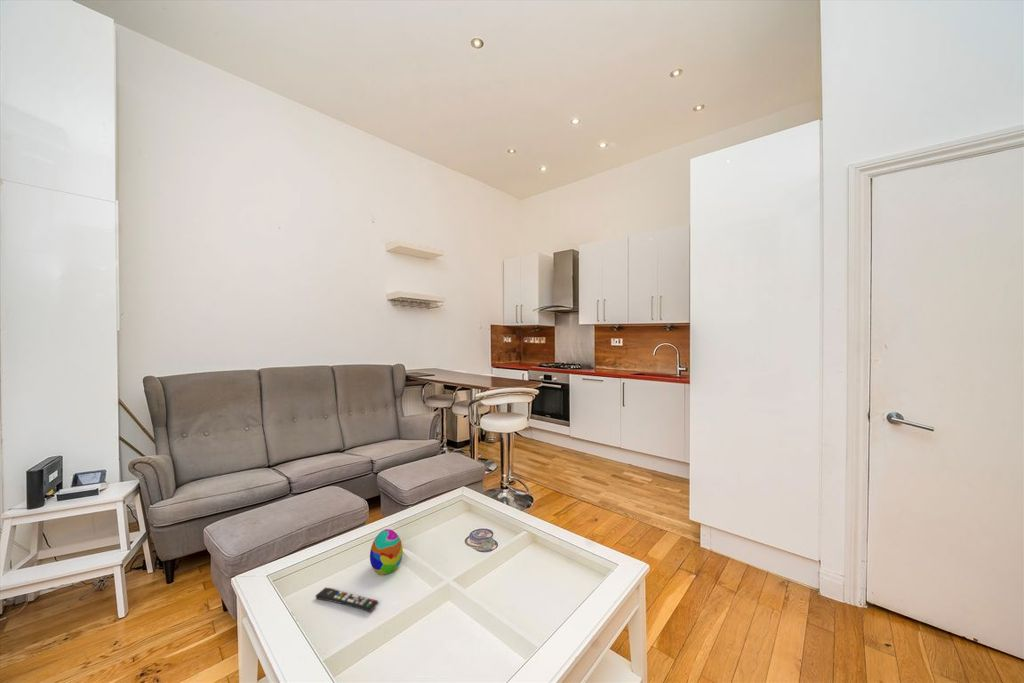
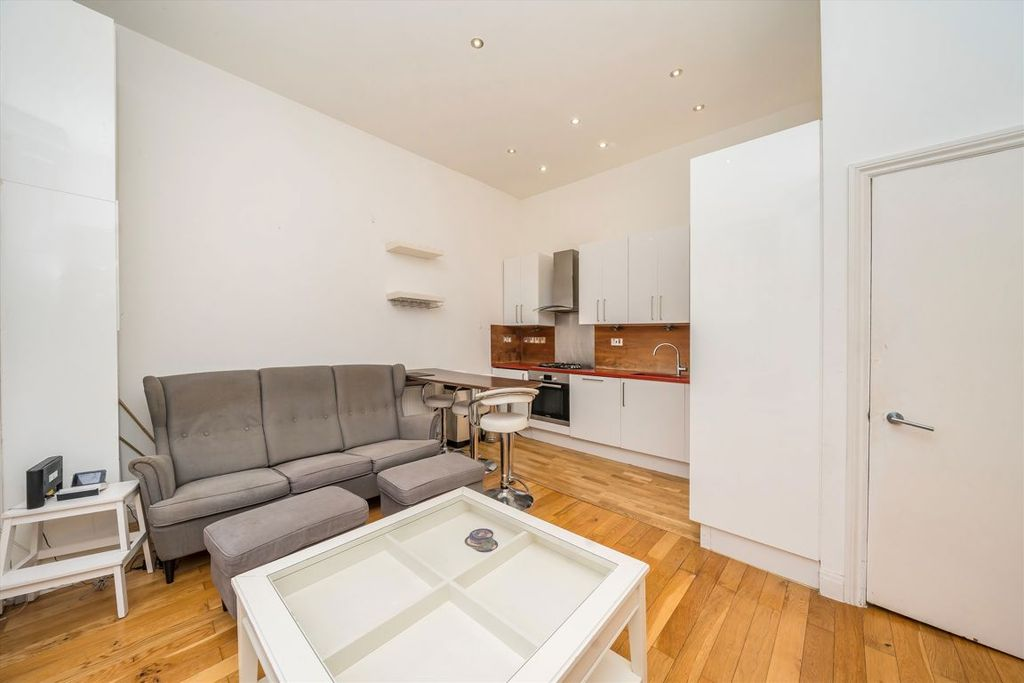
- remote control [315,586,379,613]
- decorative egg [369,528,404,575]
